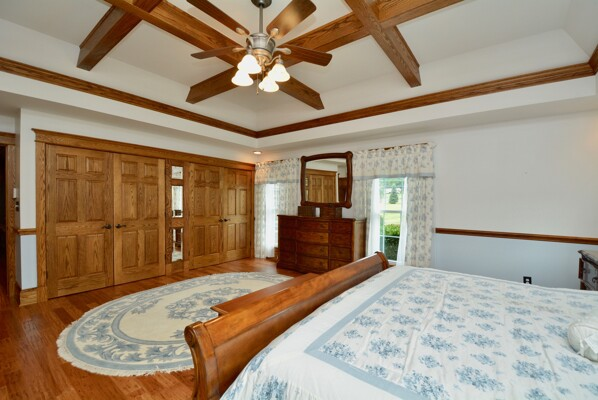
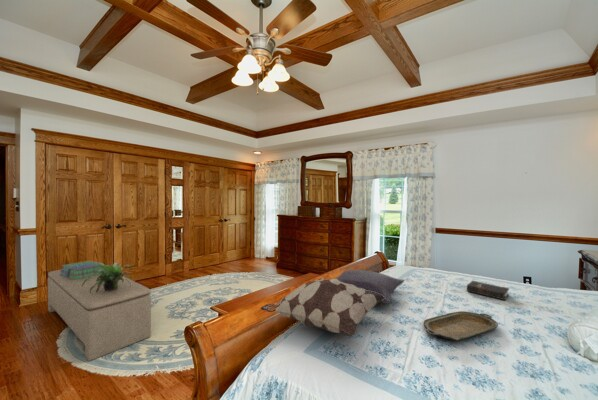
+ bench [47,269,152,362]
+ hardback book [466,280,510,301]
+ pillow [334,269,405,304]
+ serving tray [422,310,499,342]
+ potted plant [82,261,133,294]
+ stack of books [60,260,103,280]
+ decorative pillow [260,278,385,337]
